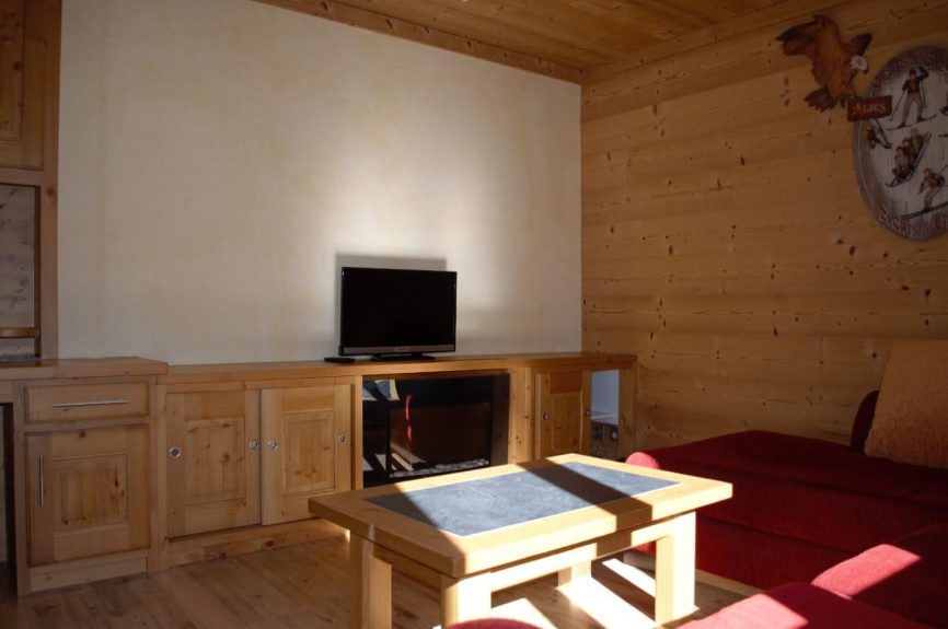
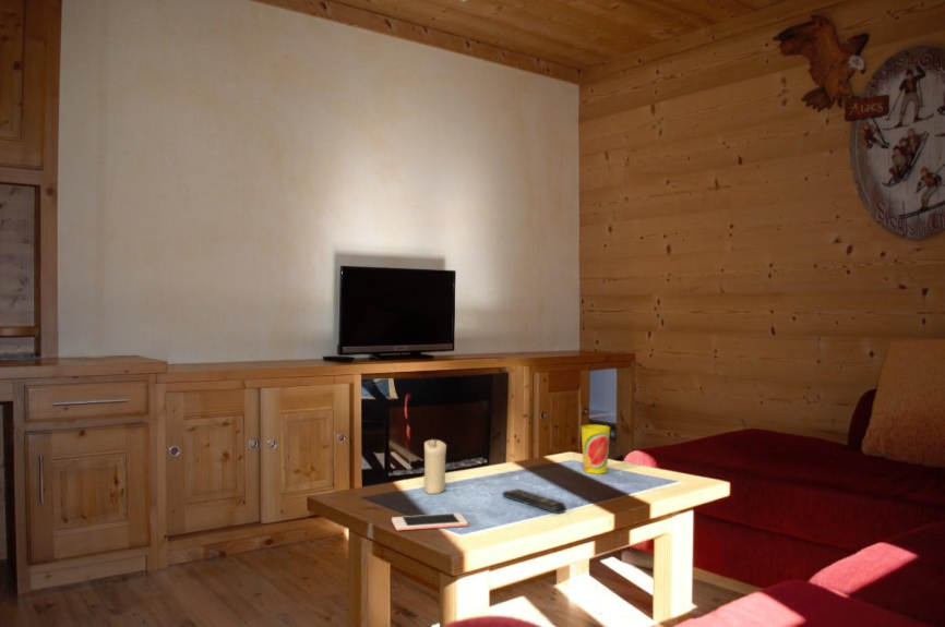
+ cell phone [391,513,469,532]
+ candle [423,438,447,495]
+ remote control [501,487,567,515]
+ cup [579,424,611,475]
